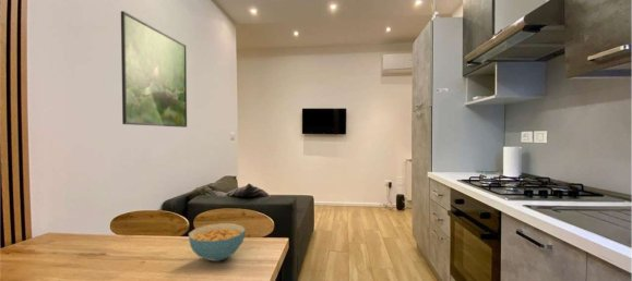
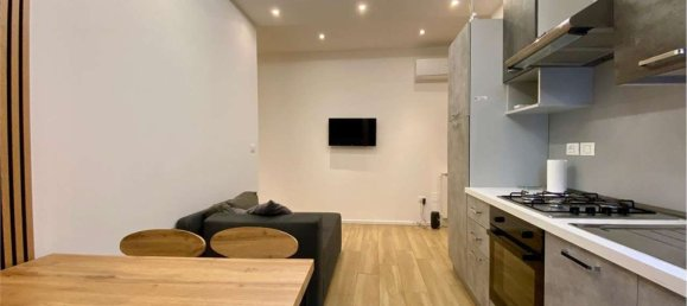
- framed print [120,10,188,129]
- cereal bowl [188,222,247,262]
